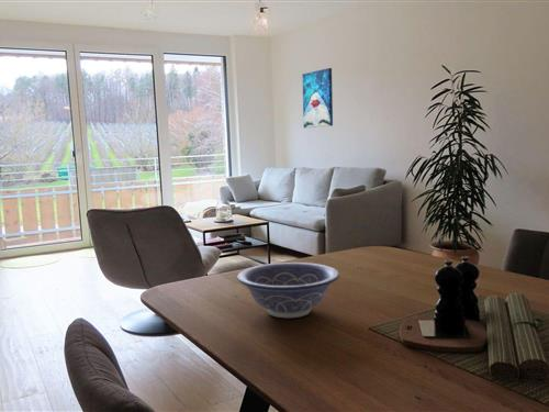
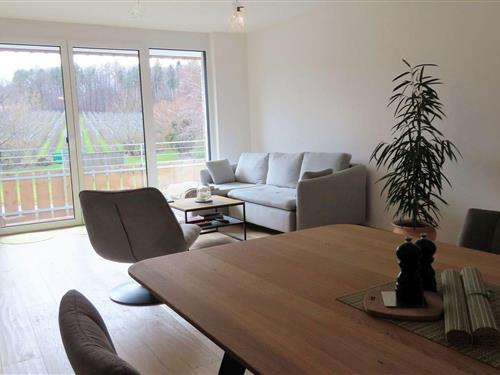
- wall art [301,67,334,129]
- decorative bowl [236,261,340,319]
